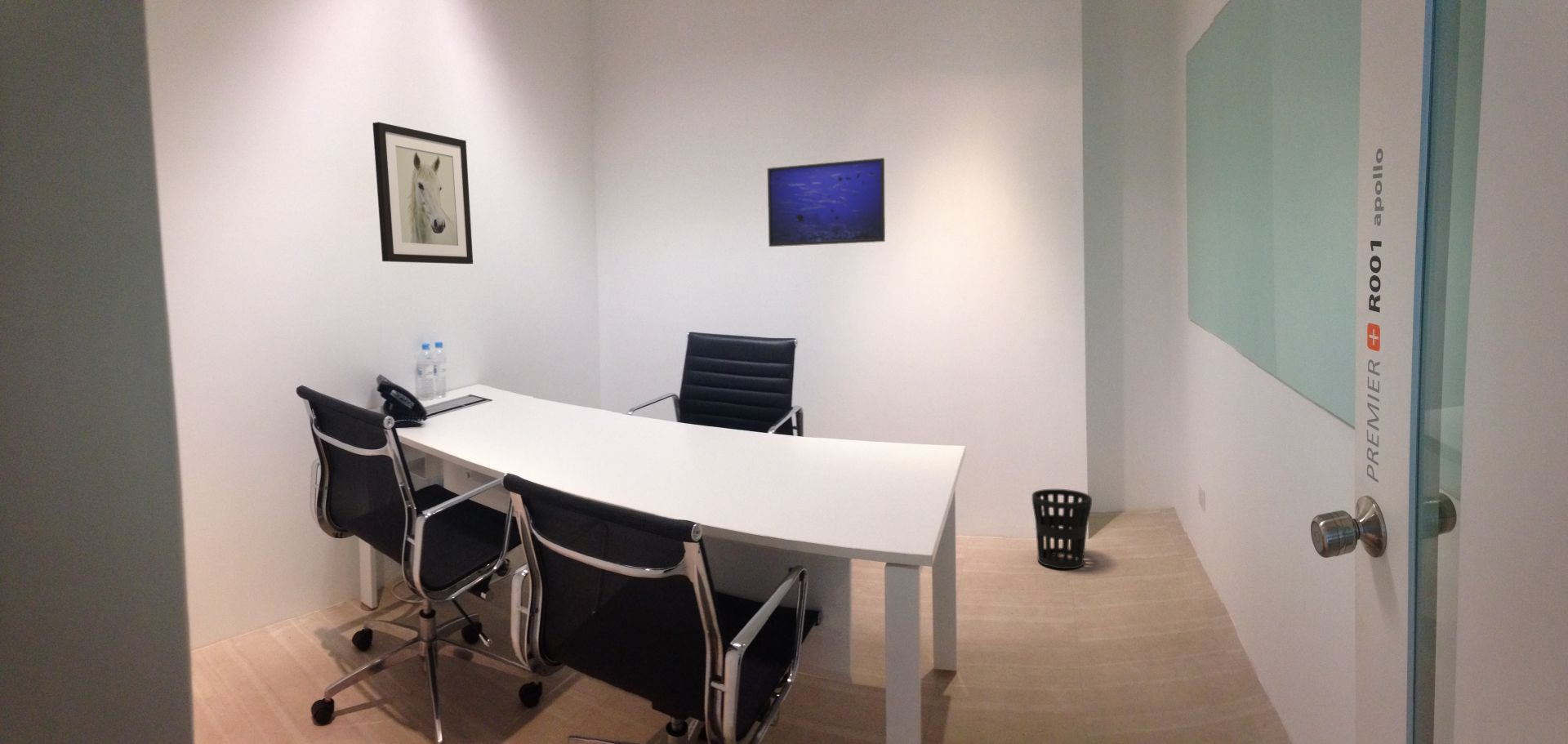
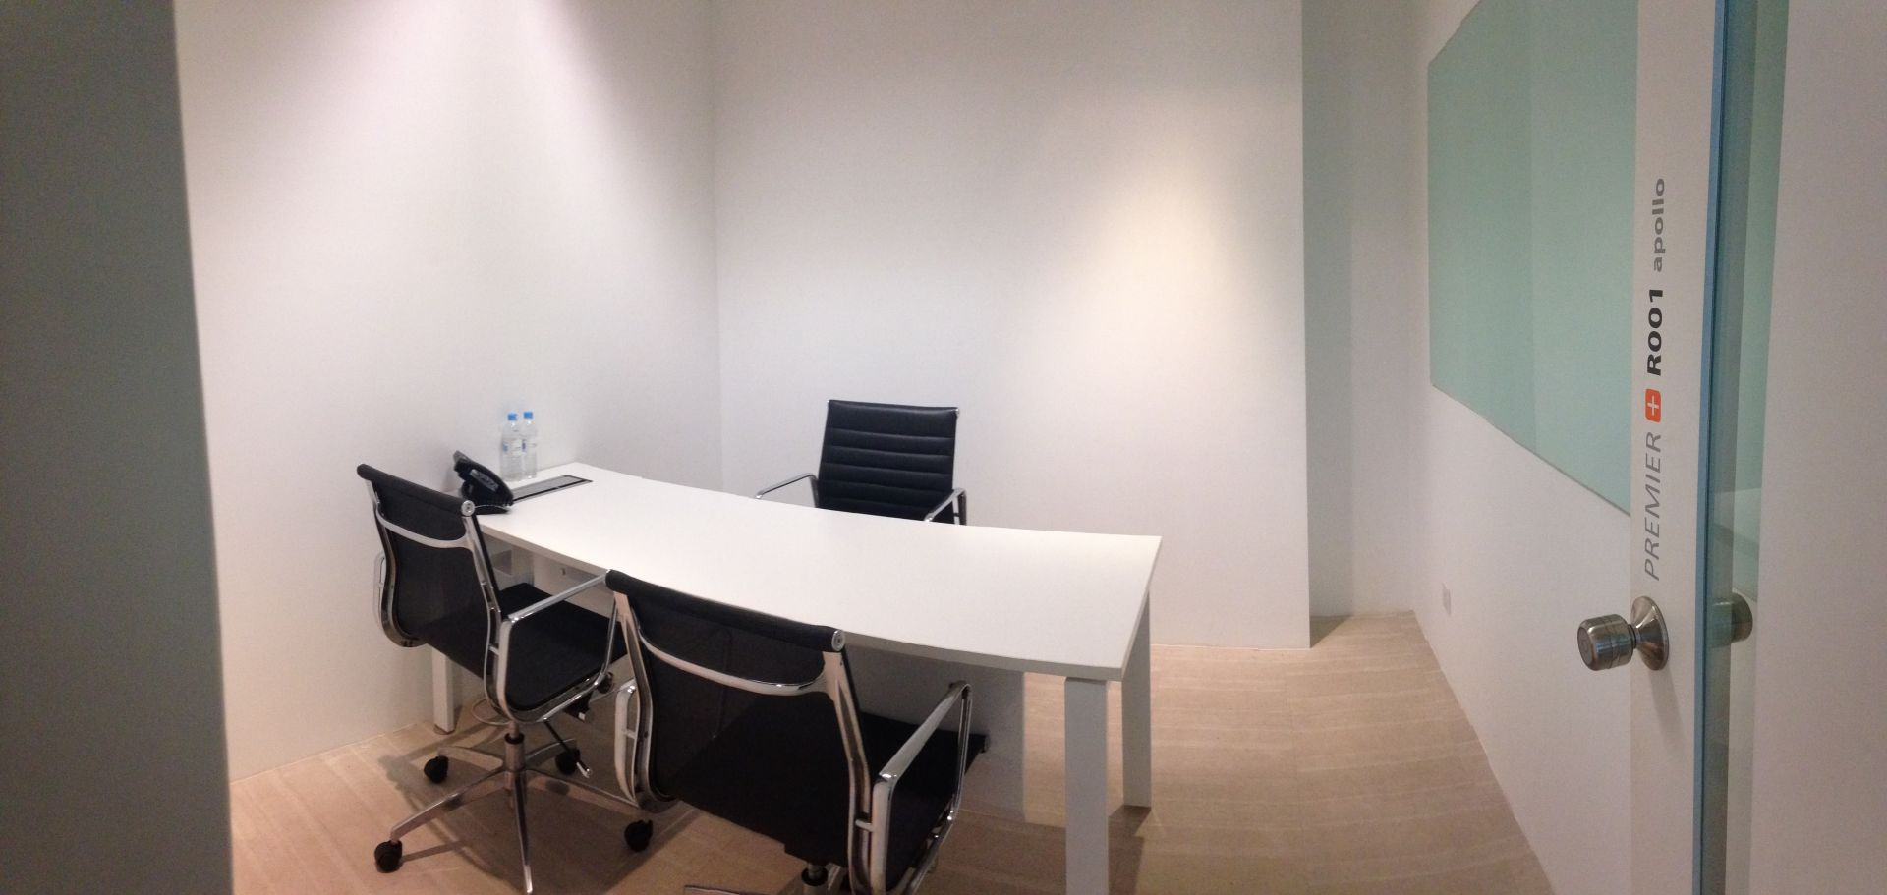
- wall art [372,121,474,265]
- wastebasket [1031,488,1093,569]
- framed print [767,157,886,247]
